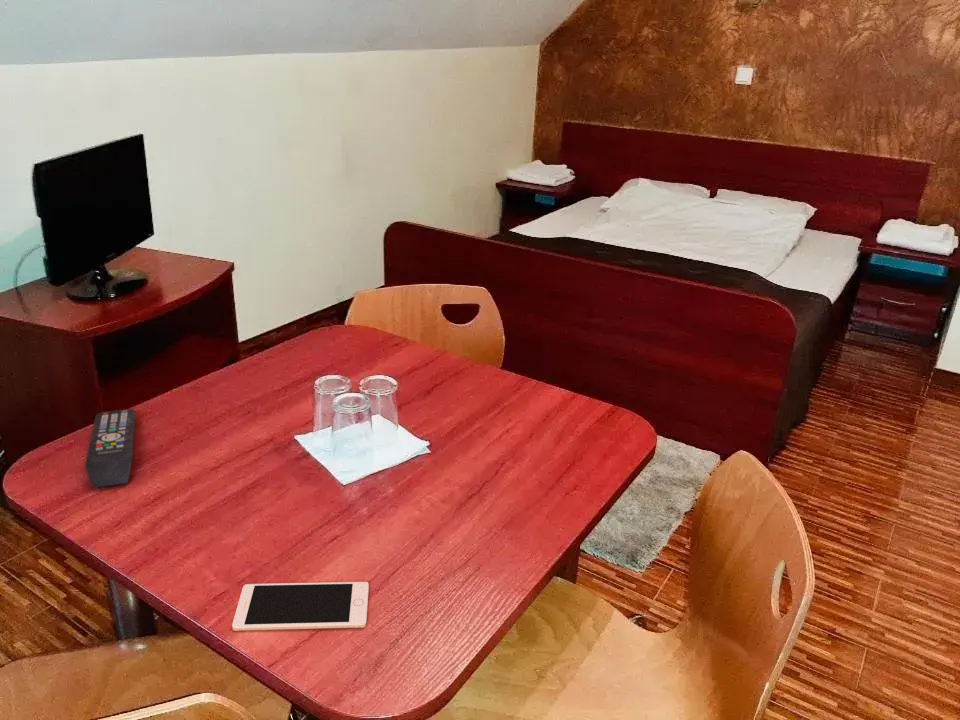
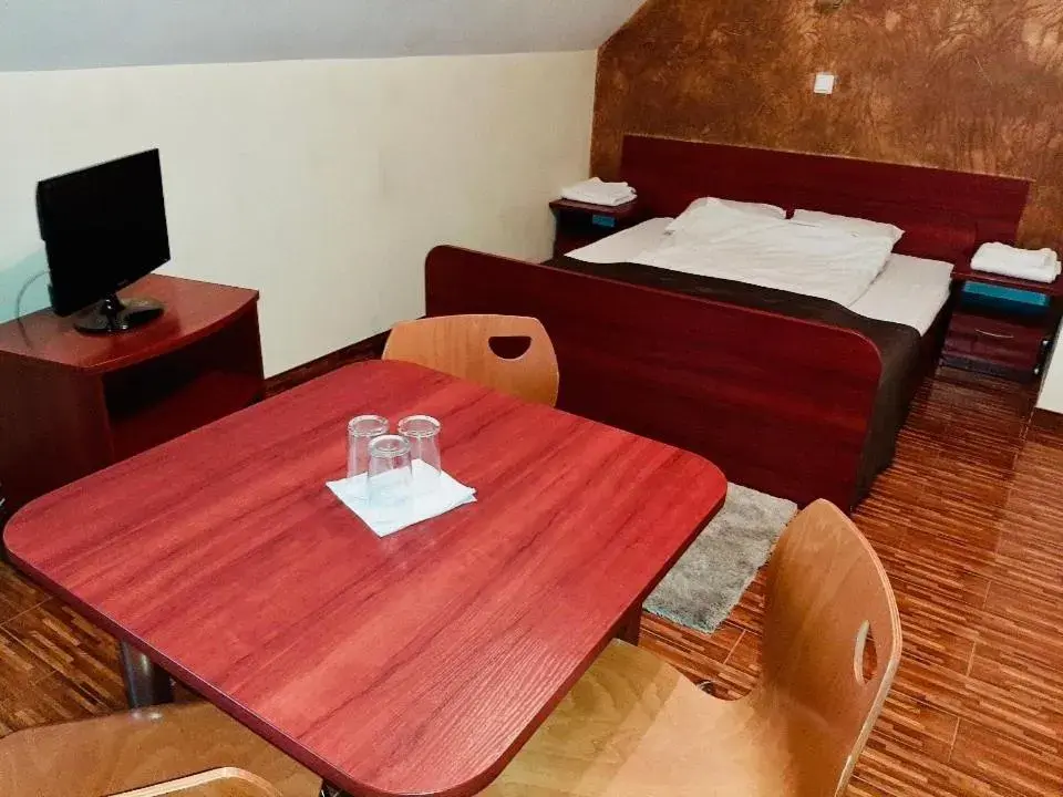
- cell phone [231,581,370,632]
- remote control [85,408,137,488]
